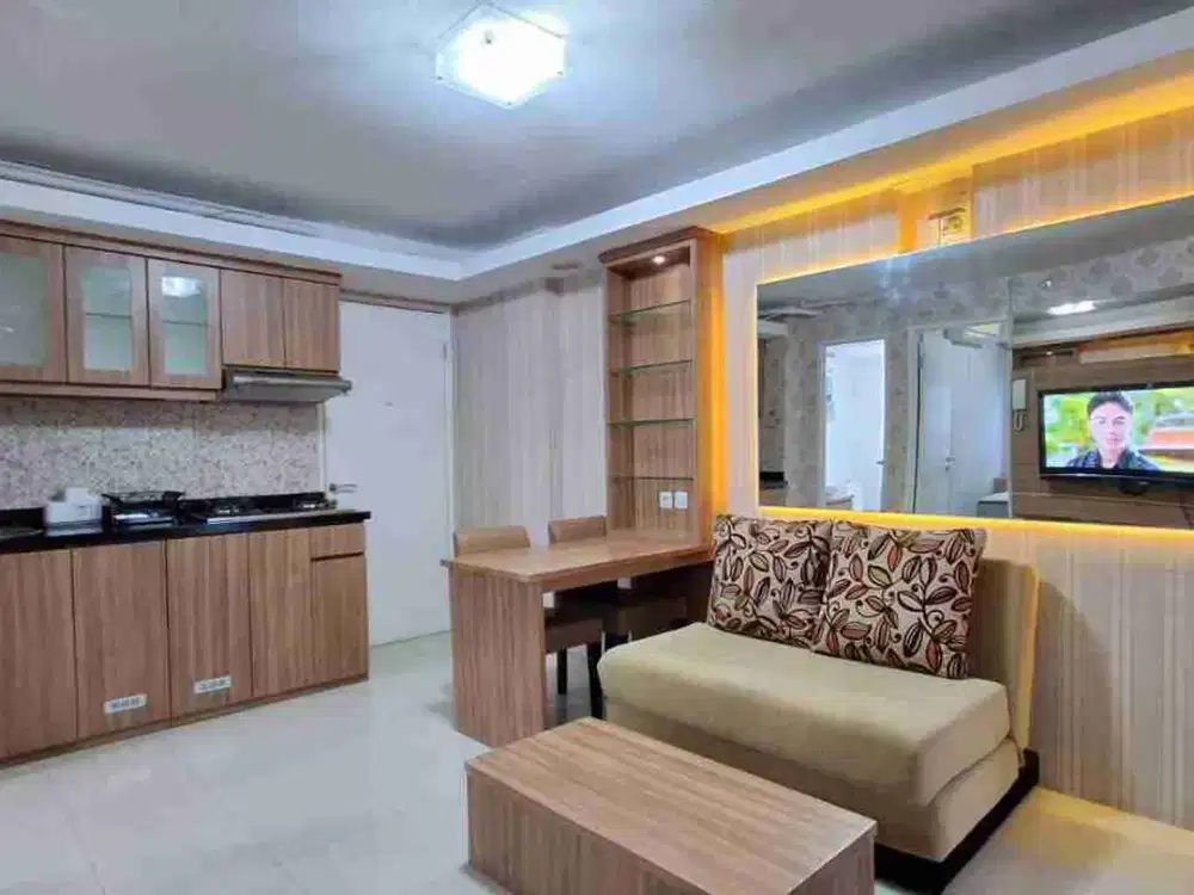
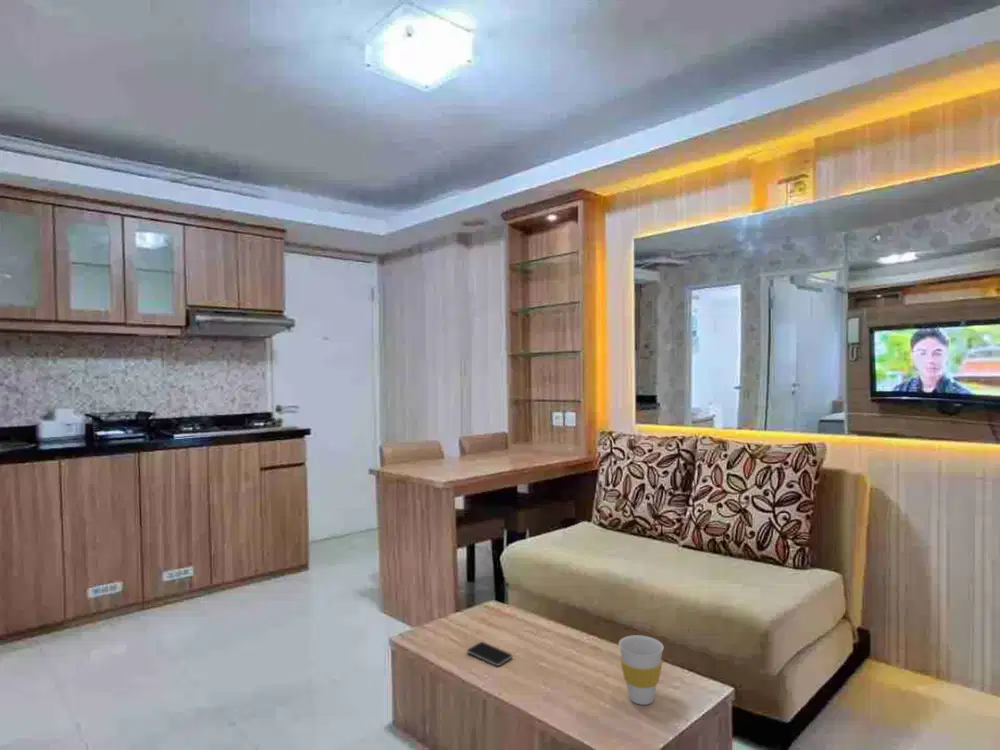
+ cup [618,634,665,706]
+ smartphone [466,641,513,667]
